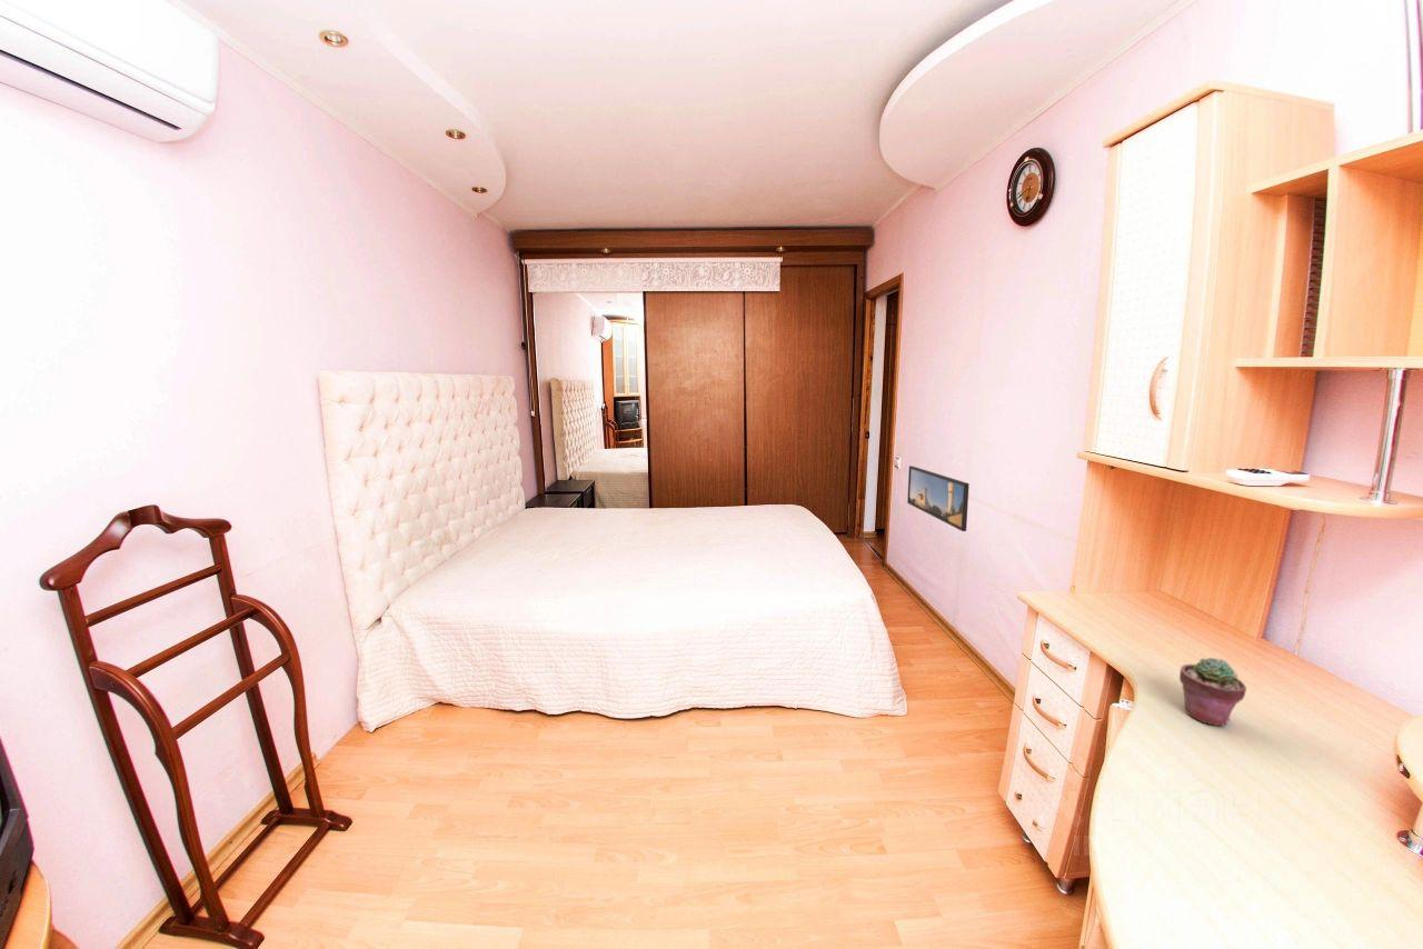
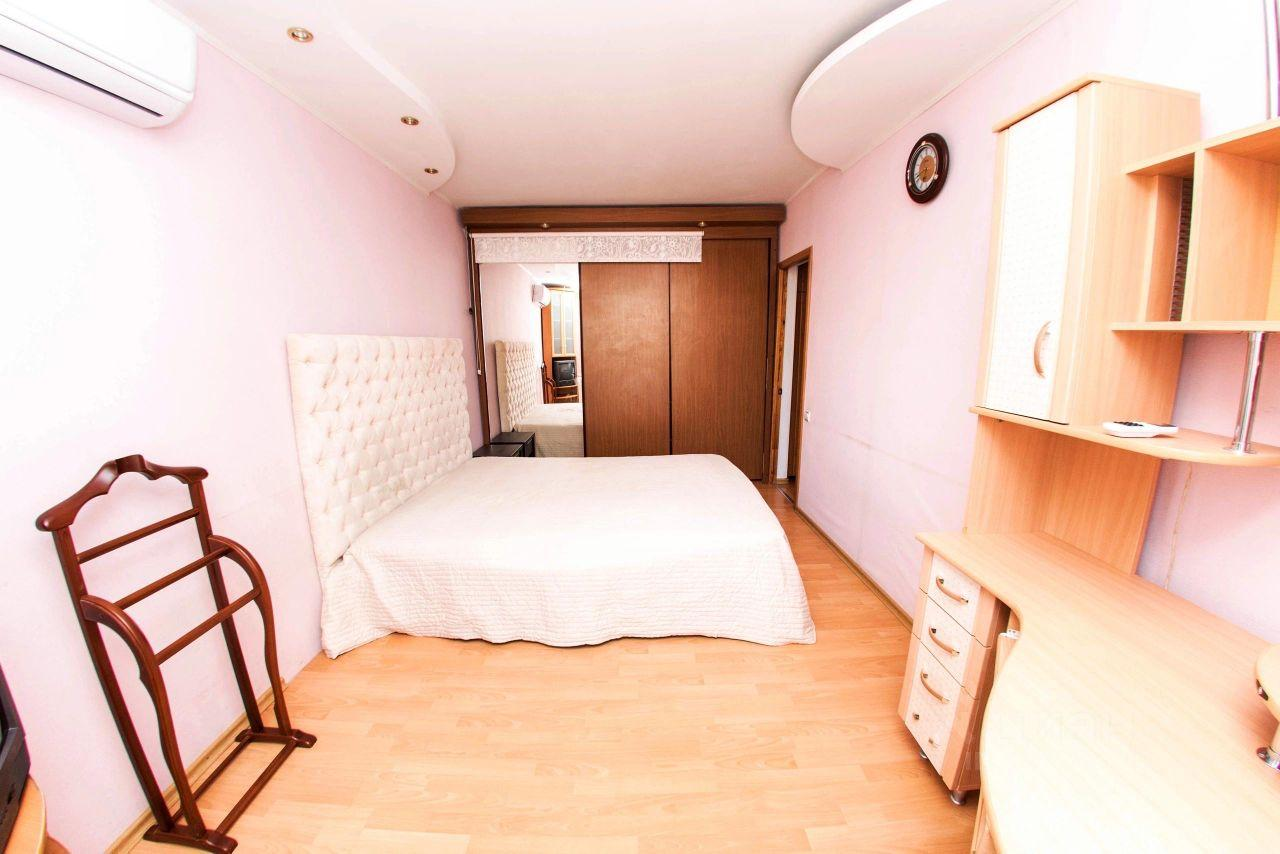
- potted succulent [1178,657,1247,728]
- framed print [906,464,971,532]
